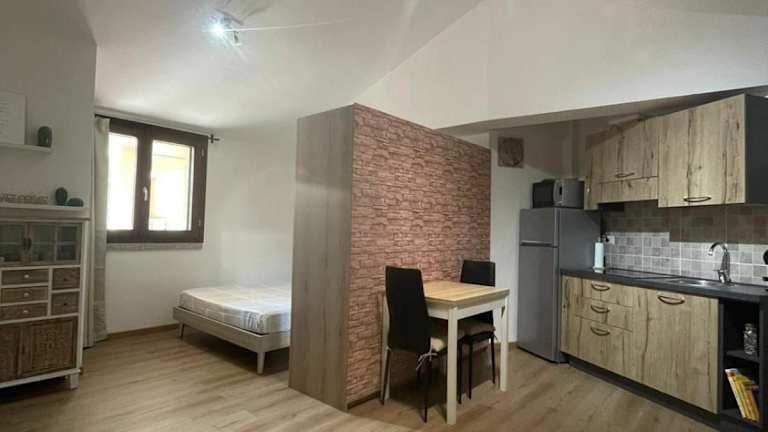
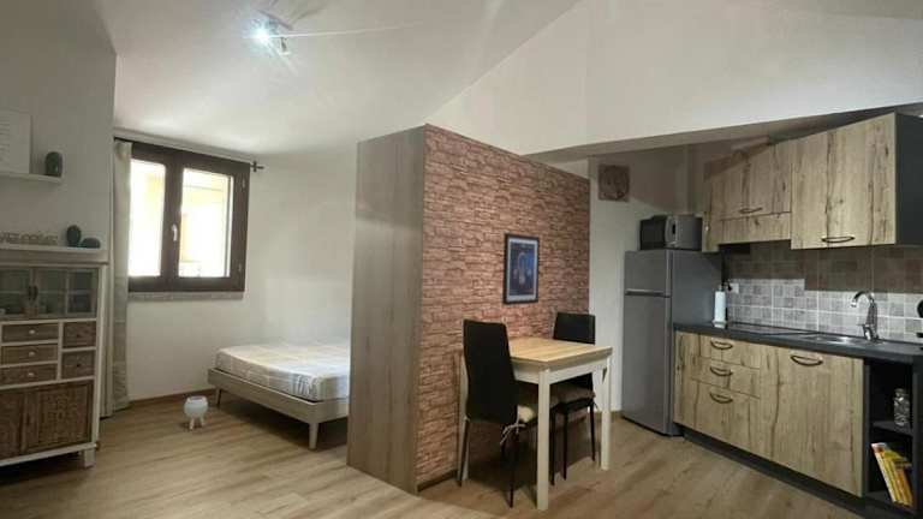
+ planter [183,395,209,430]
+ wall art [501,232,541,306]
